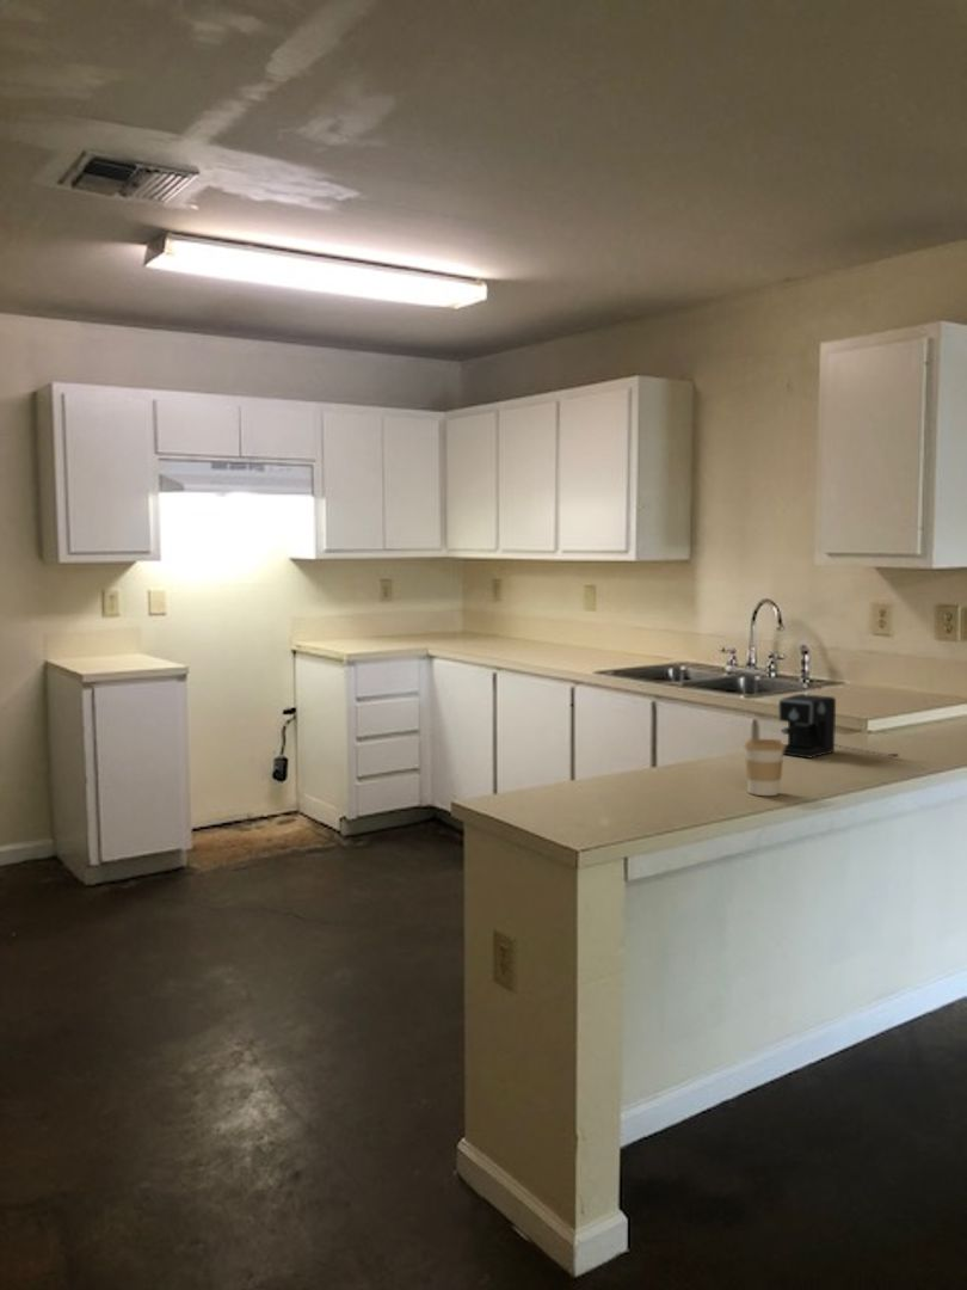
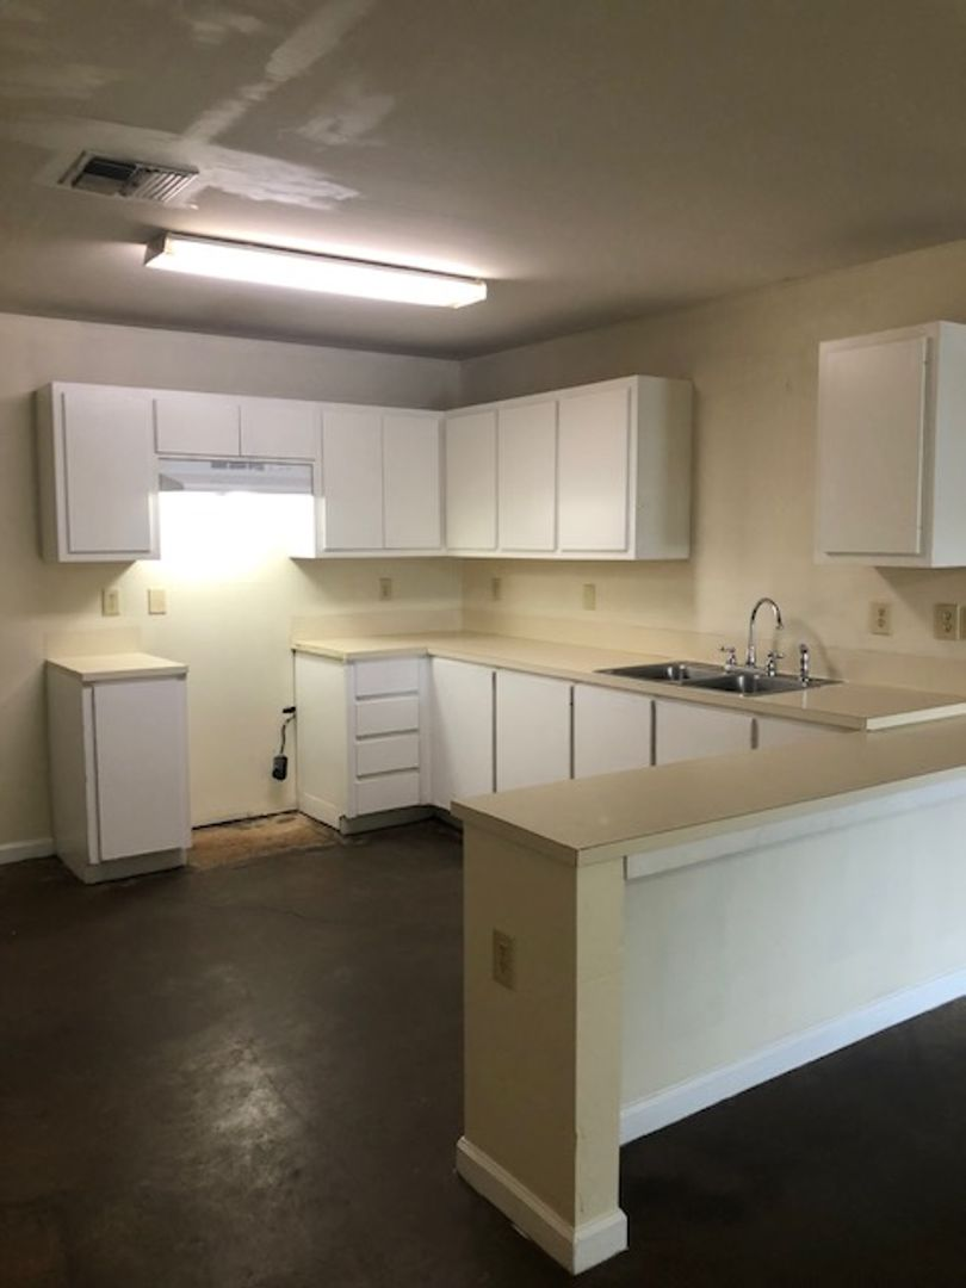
- coffee cup [743,738,786,797]
- coffee maker [777,693,900,760]
